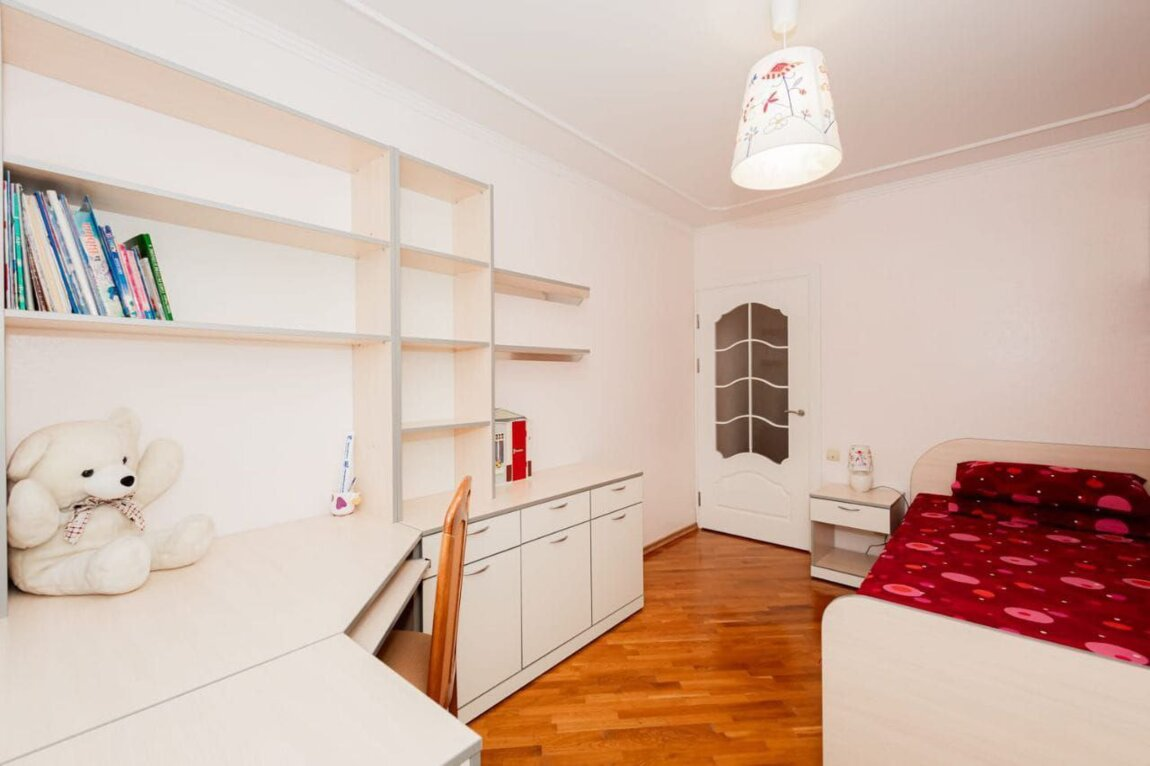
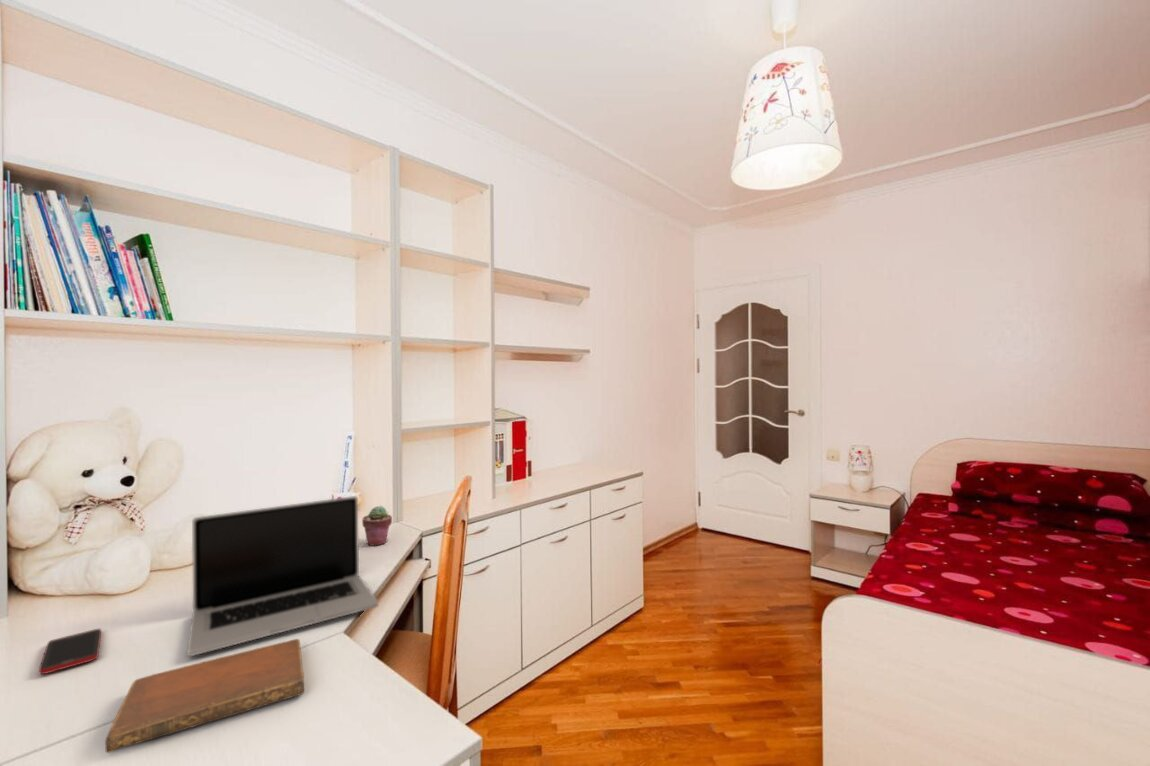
+ laptop [186,495,379,657]
+ potted succulent [361,505,393,547]
+ notebook [104,638,305,754]
+ cell phone [38,628,102,675]
